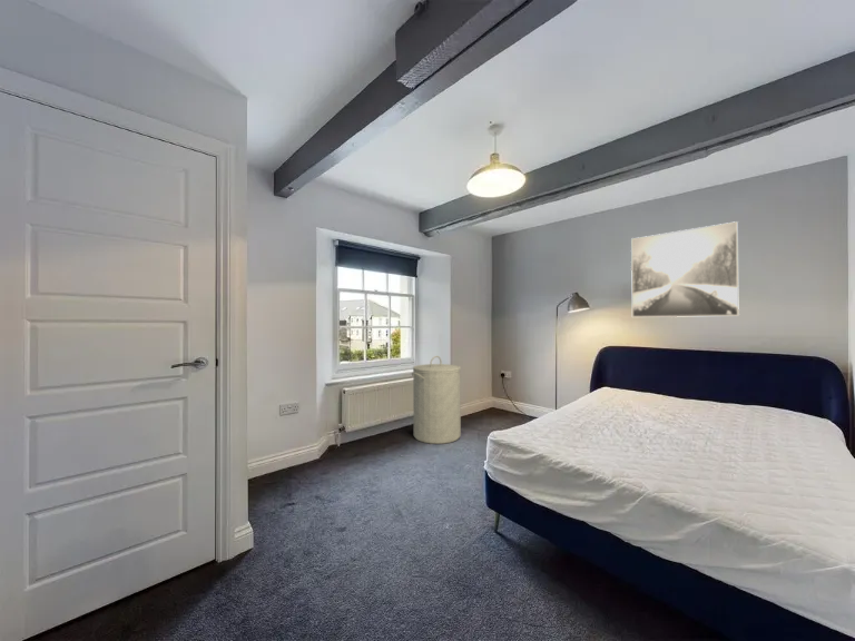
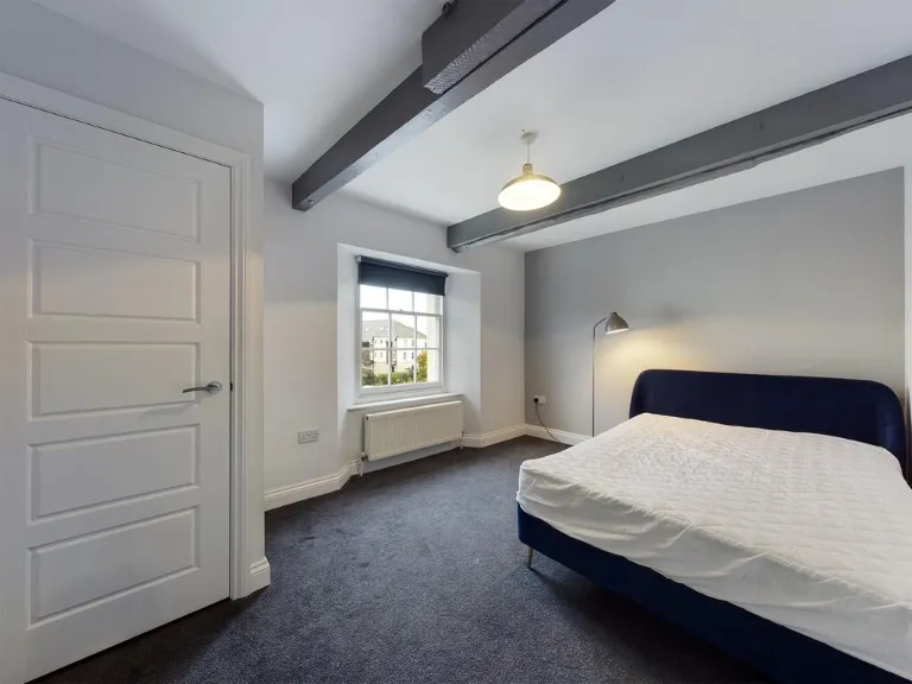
- laundry hamper [411,355,462,445]
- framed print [630,220,740,318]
